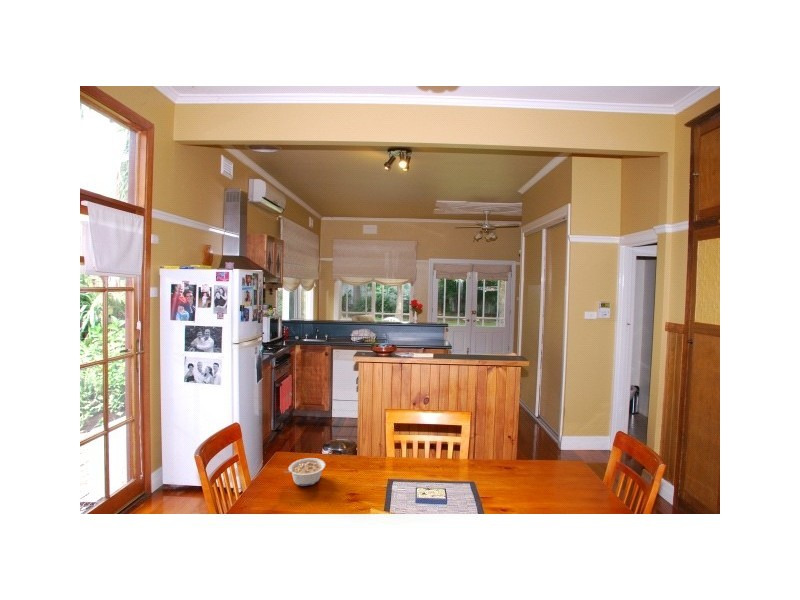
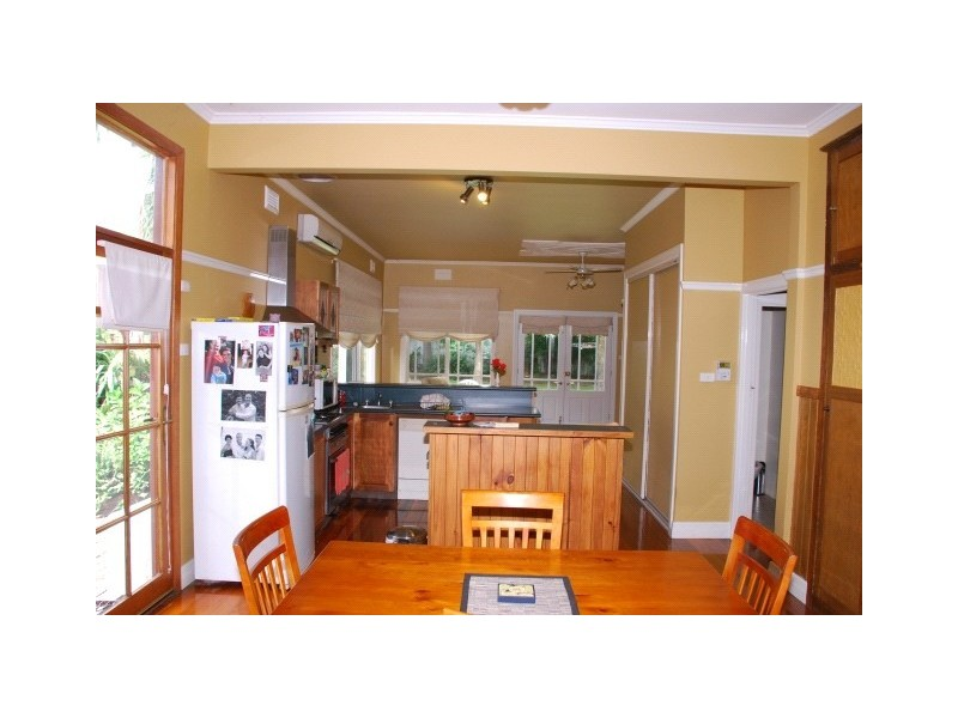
- legume [283,457,326,487]
